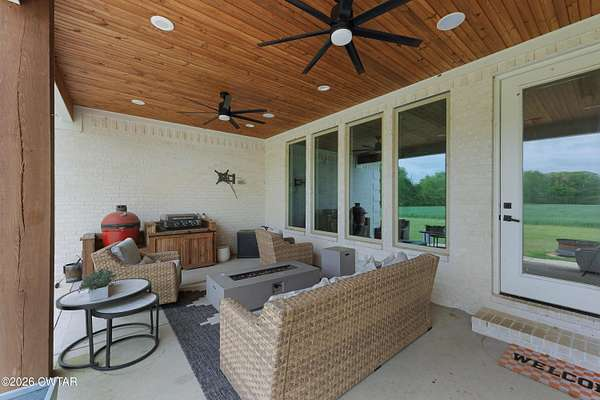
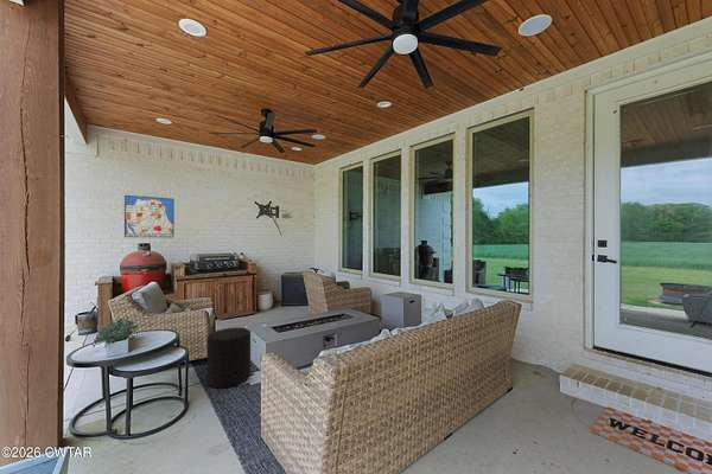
+ wall art [123,194,176,238]
+ stool [206,326,252,389]
